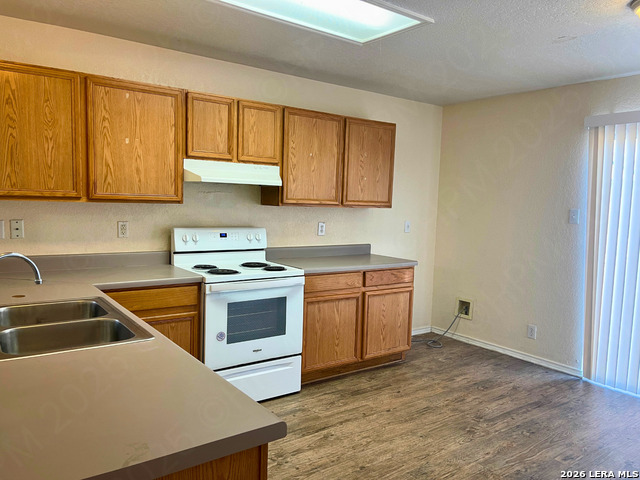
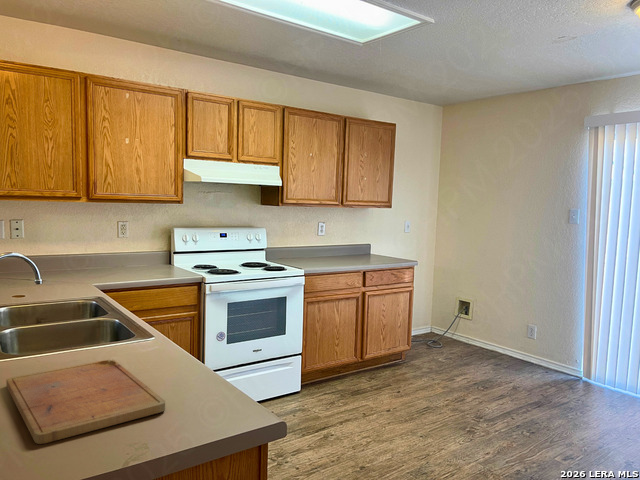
+ cutting board [5,359,166,445]
